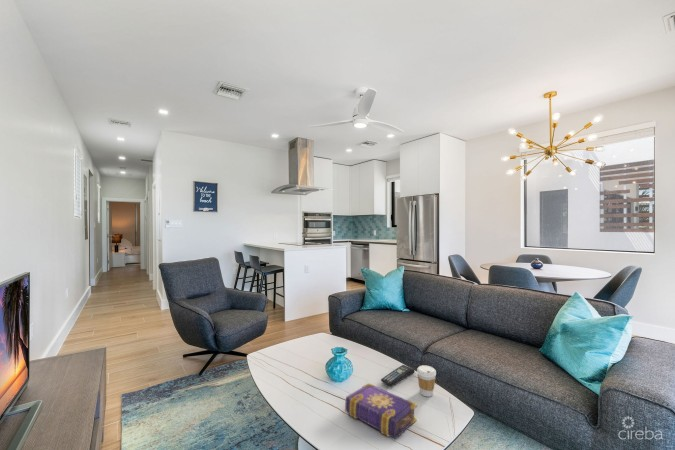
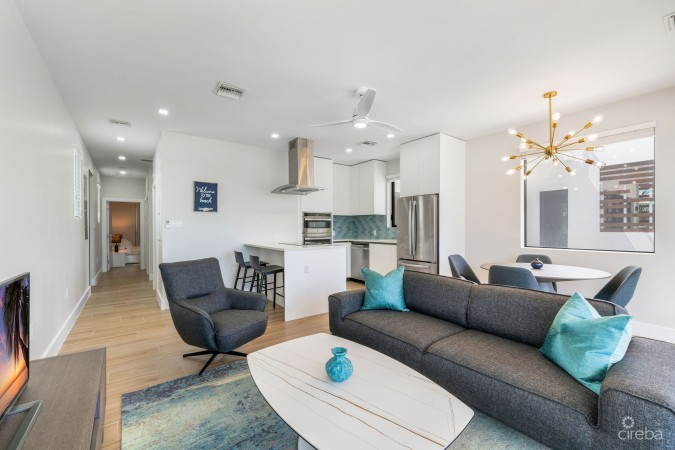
- remote control [380,364,416,387]
- book [344,382,418,440]
- coffee cup [416,364,437,398]
